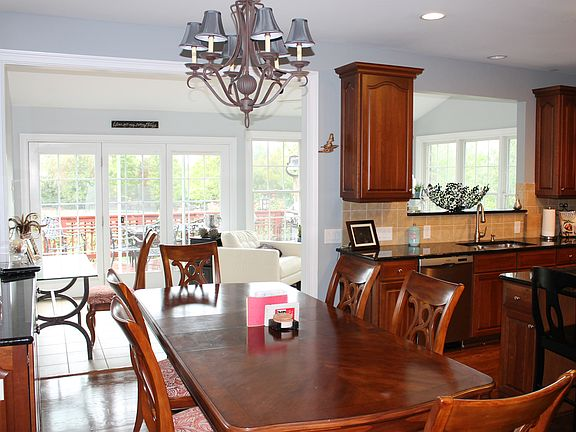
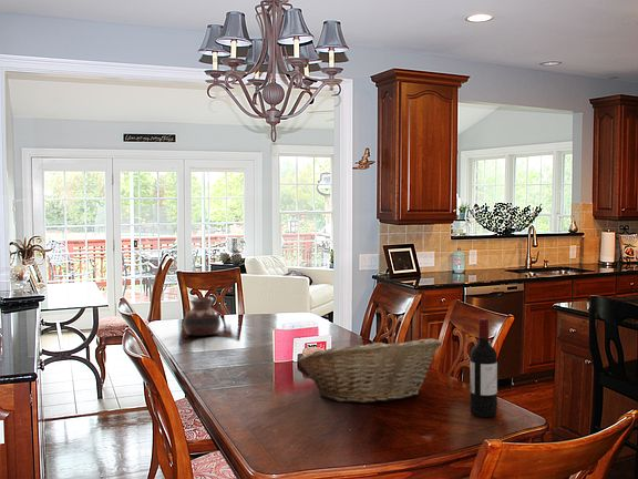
+ wine bottle [470,317,498,418]
+ fruit basket [297,337,442,404]
+ vase [183,296,222,337]
